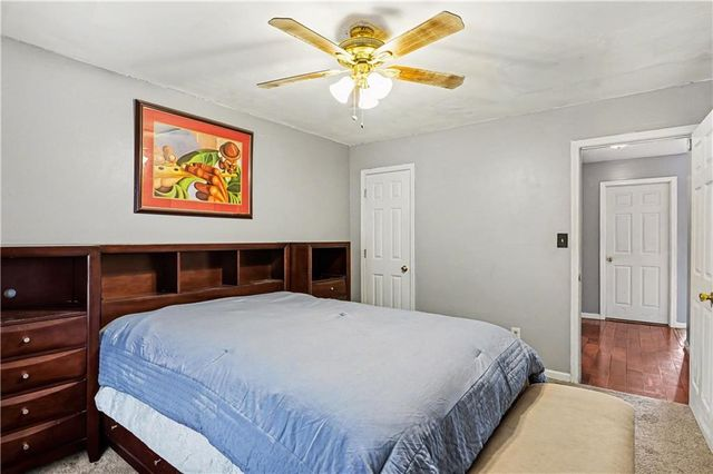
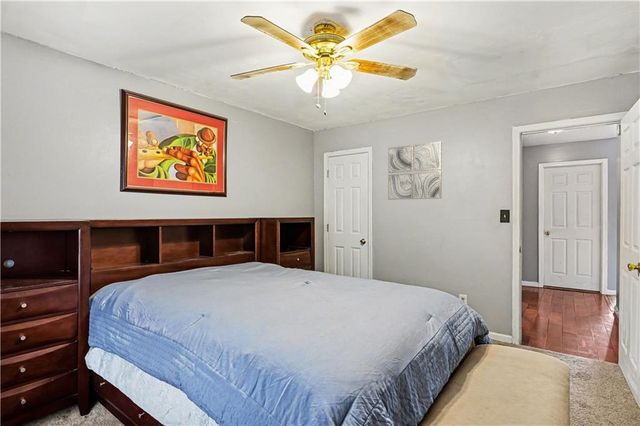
+ wall art [387,141,443,201]
